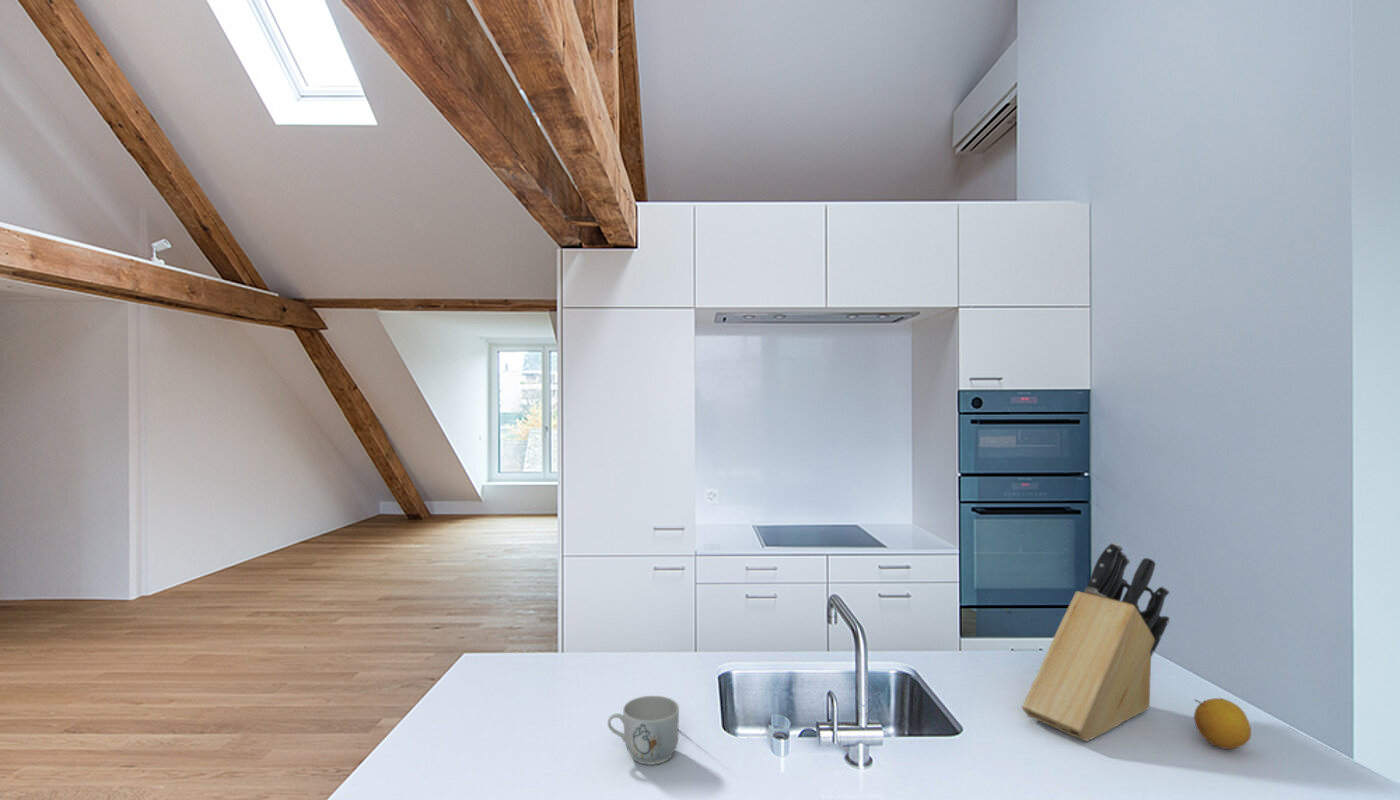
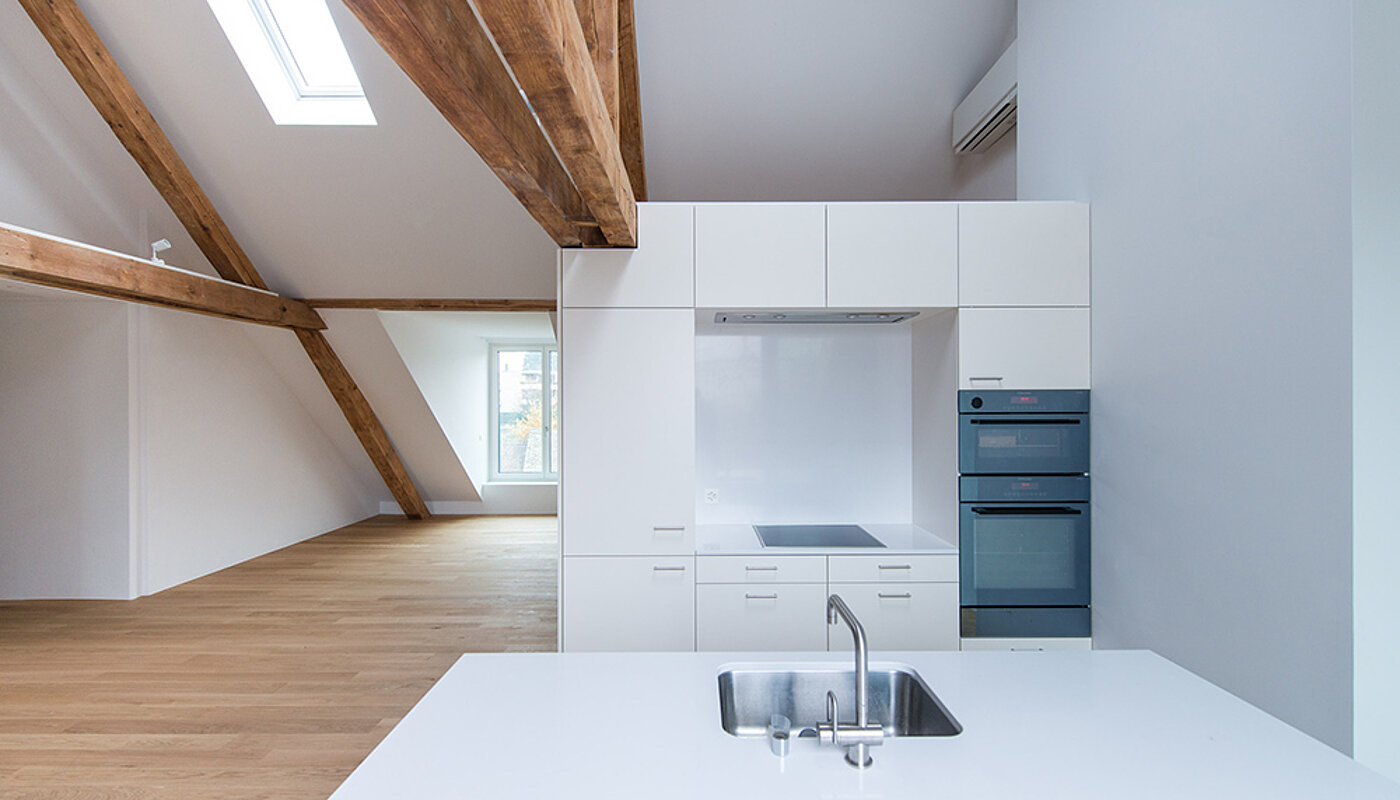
- mug [607,695,680,766]
- fruit [1193,697,1252,750]
- knife block [1021,541,1170,742]
